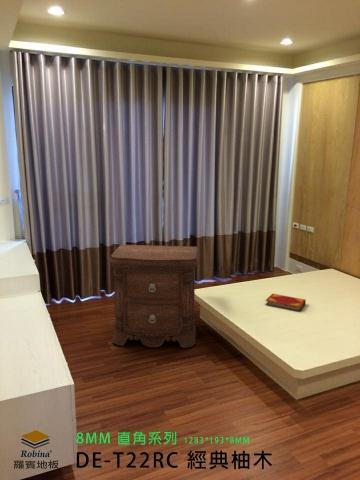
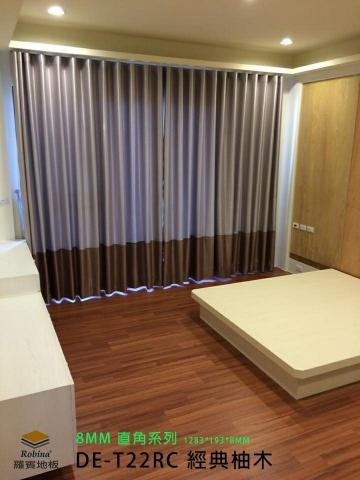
- hardback book [264,293,307,312]
- nightstand [107,244,201,349]
